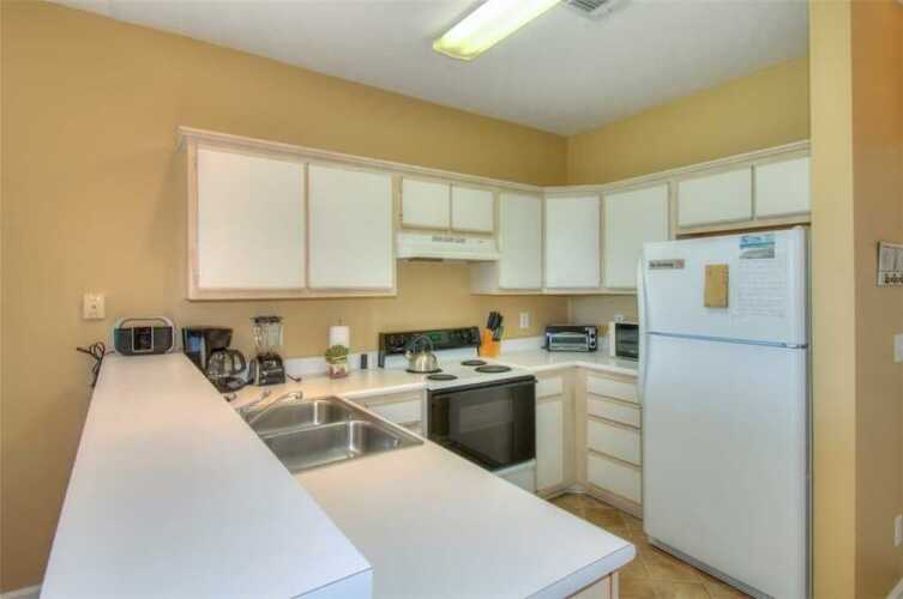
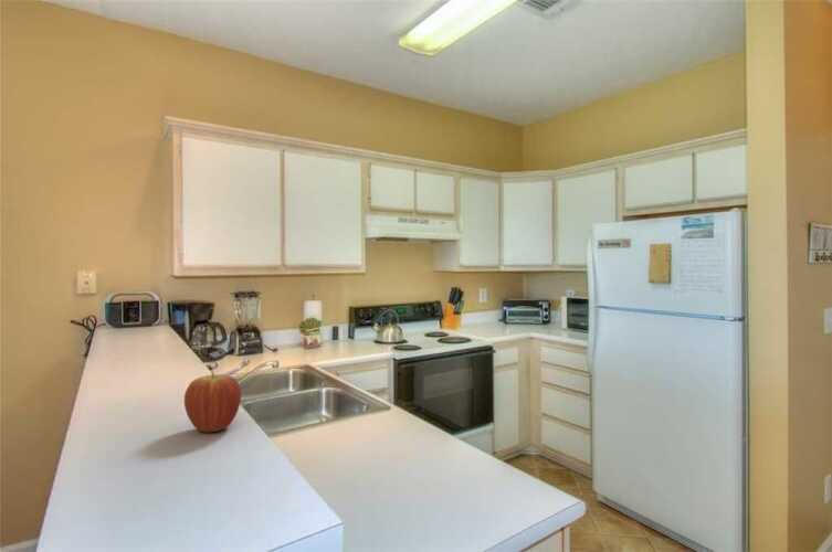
+ fruit [183,370,242,434]
